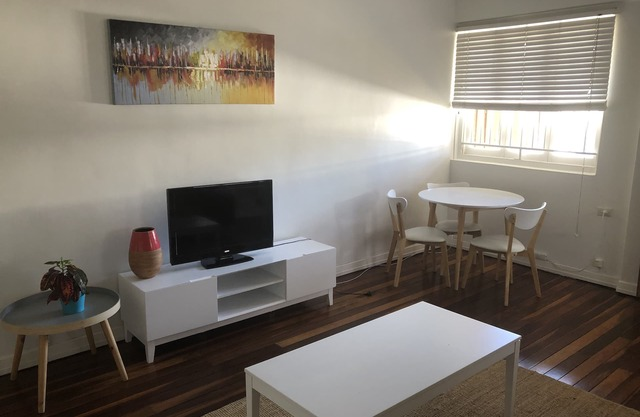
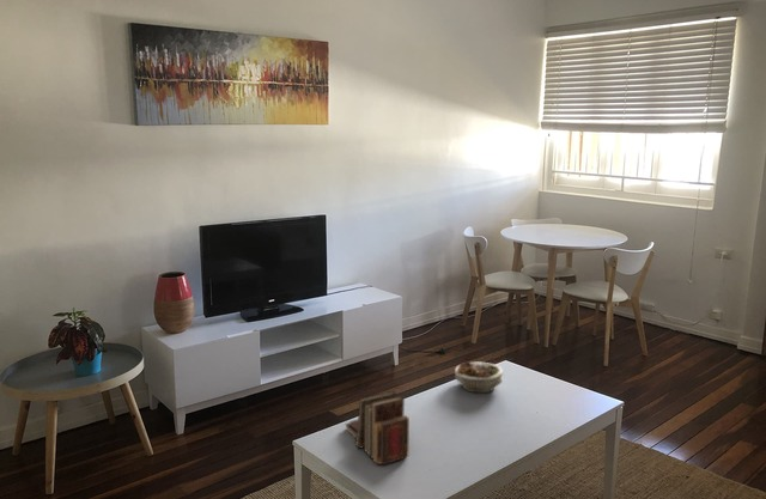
+ book [345,390,411,467]
+ succulent planter [454,360,504,394]
